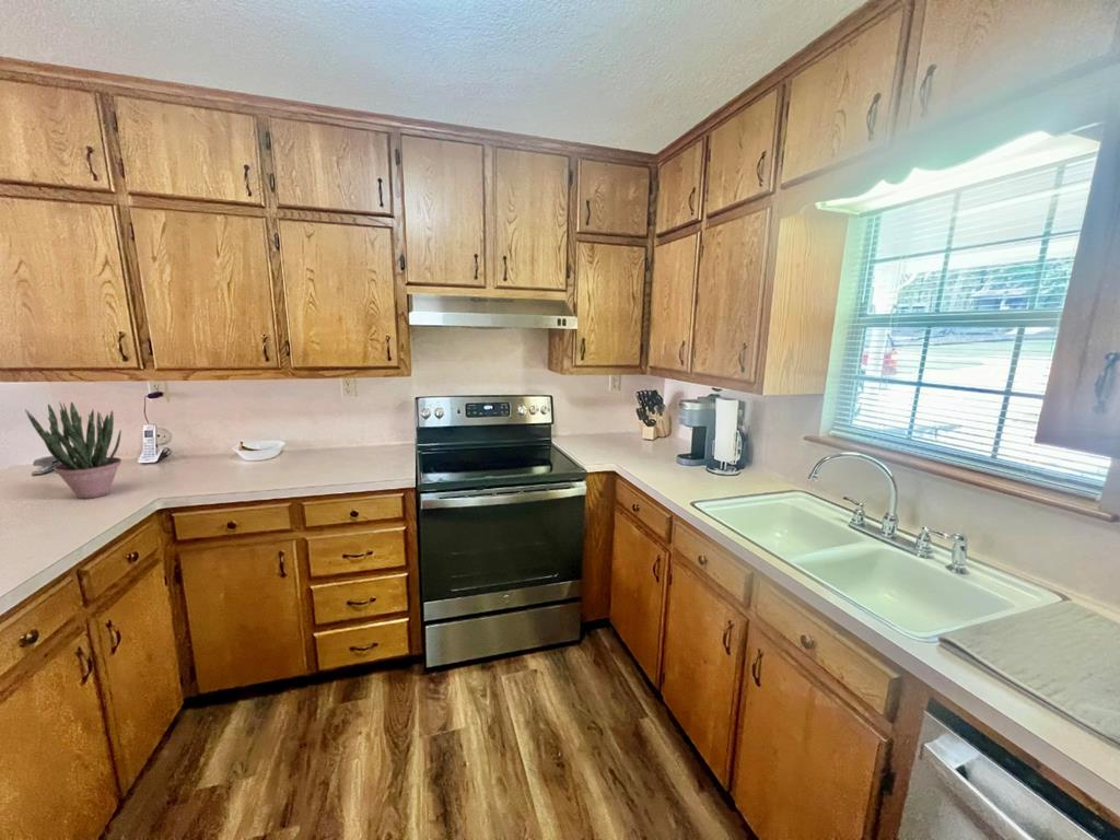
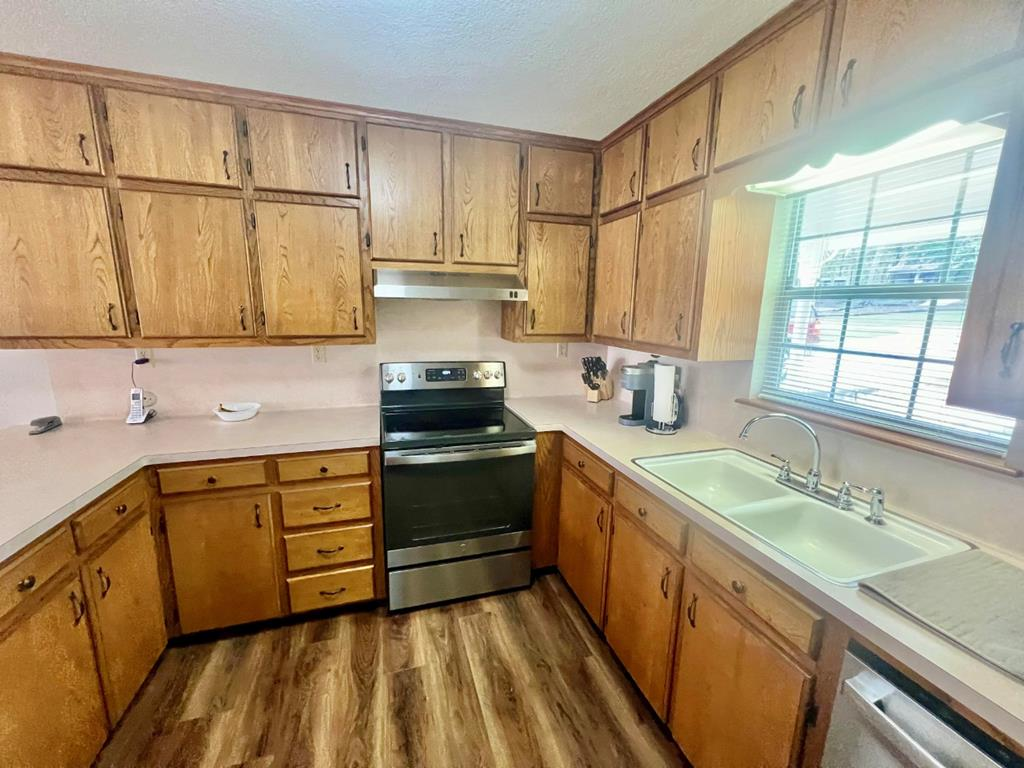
- potted plant [24,400,122,500]
